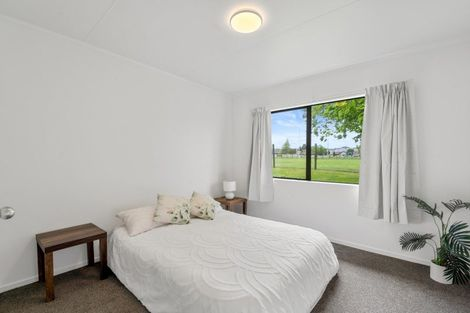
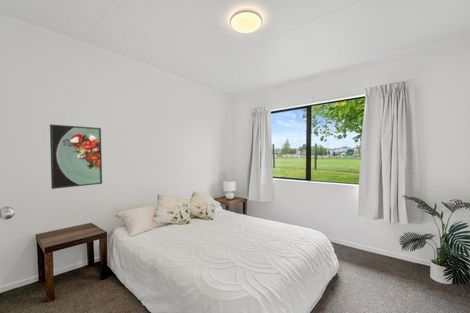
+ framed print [49,123,103,190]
